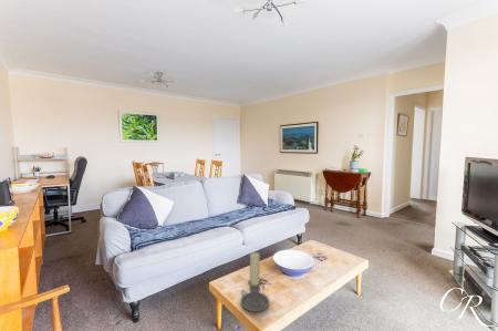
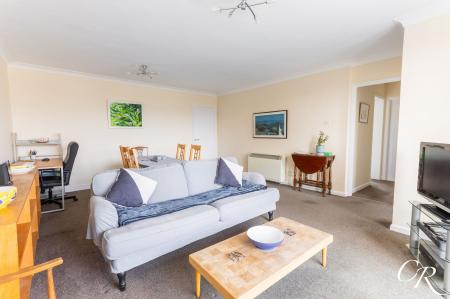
- candle holder [239,251,270,313]
